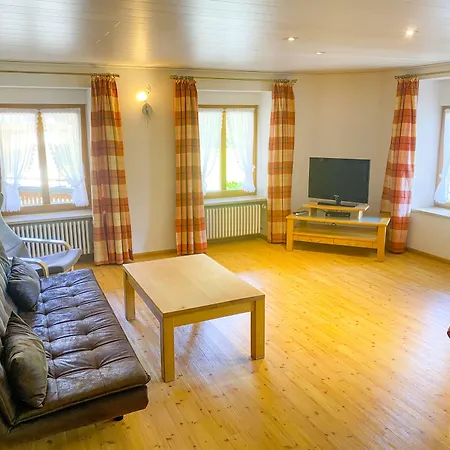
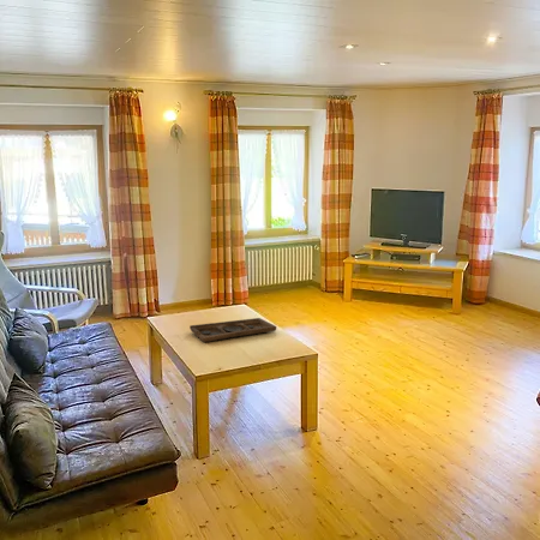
+ decorative tray [188,317,277,343]
